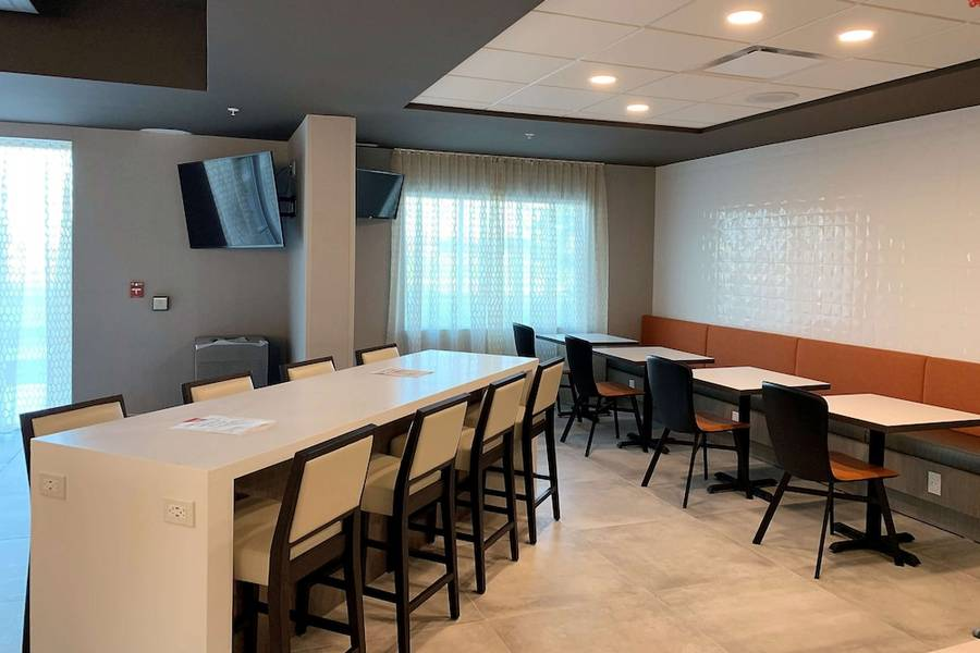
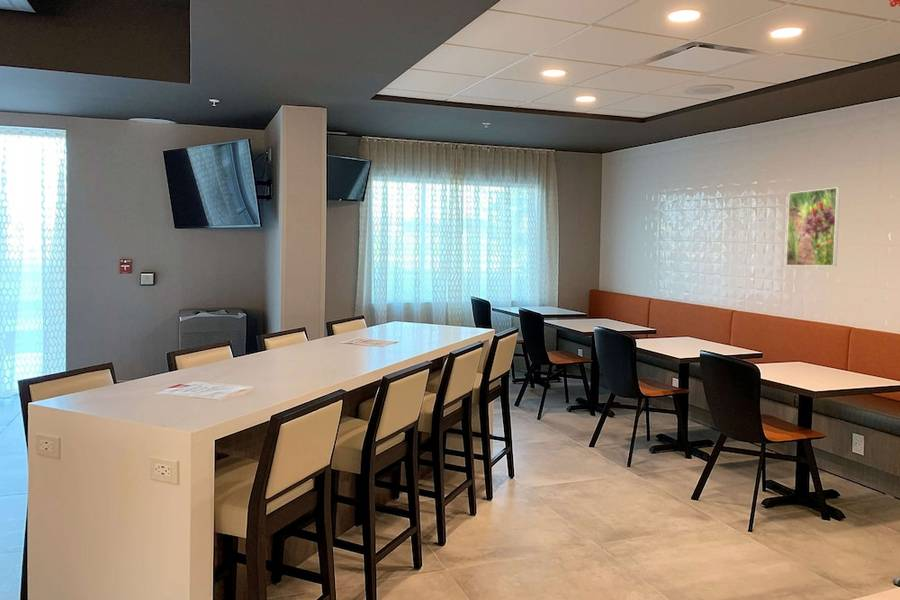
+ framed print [785,186,841,267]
